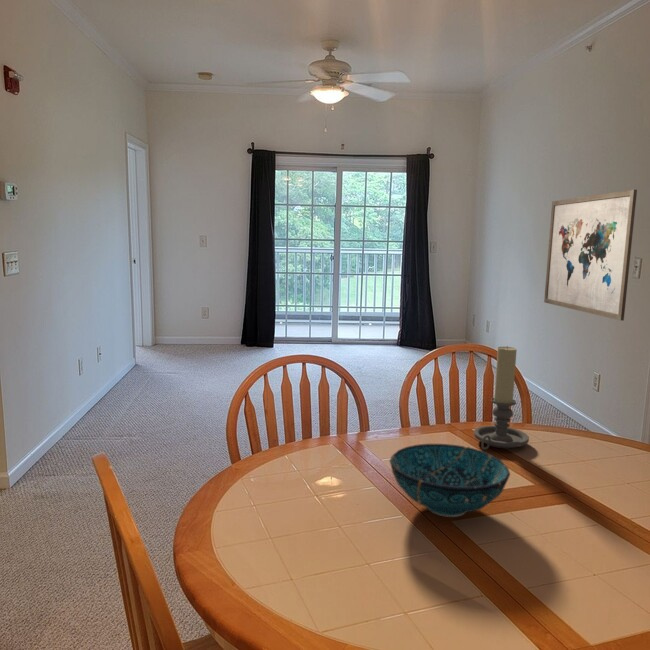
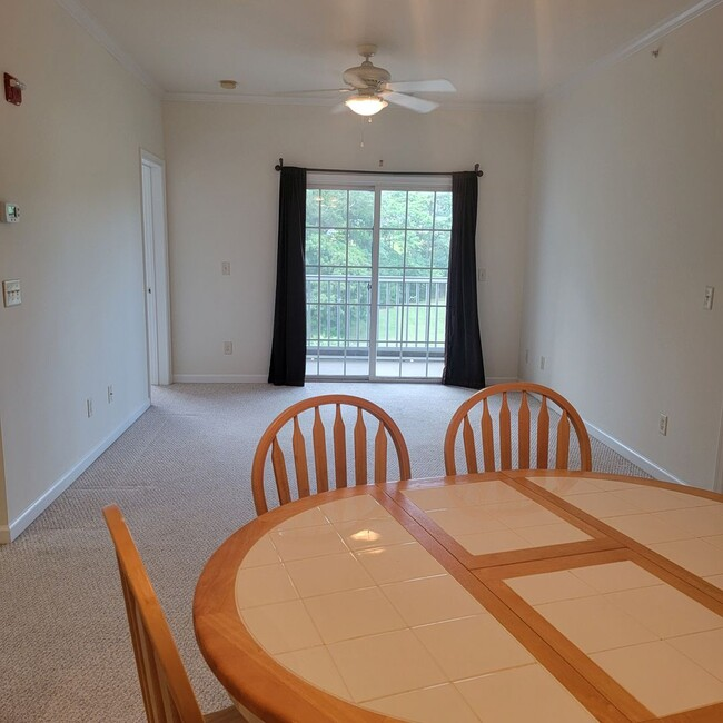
- candle holder [473,345,530,451]
- wall art [543,189,638,322]
- decorative bowl [389,443,511,518]
